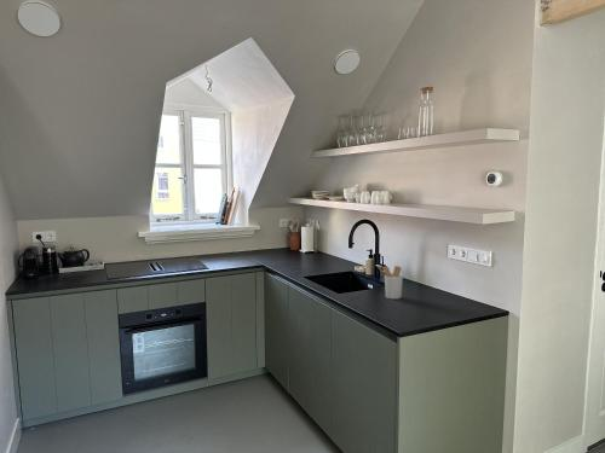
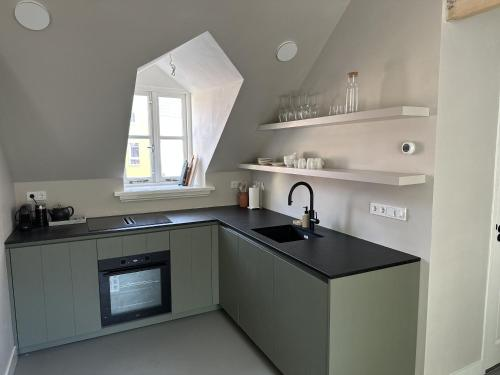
- utensil holder [376,265,404,300]
